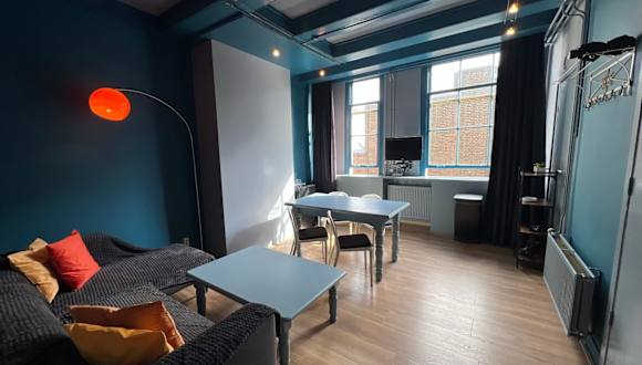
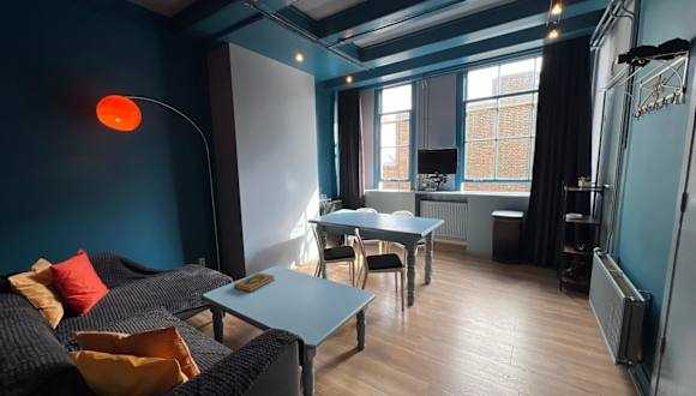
+ hardback book [233,271,275,293]
